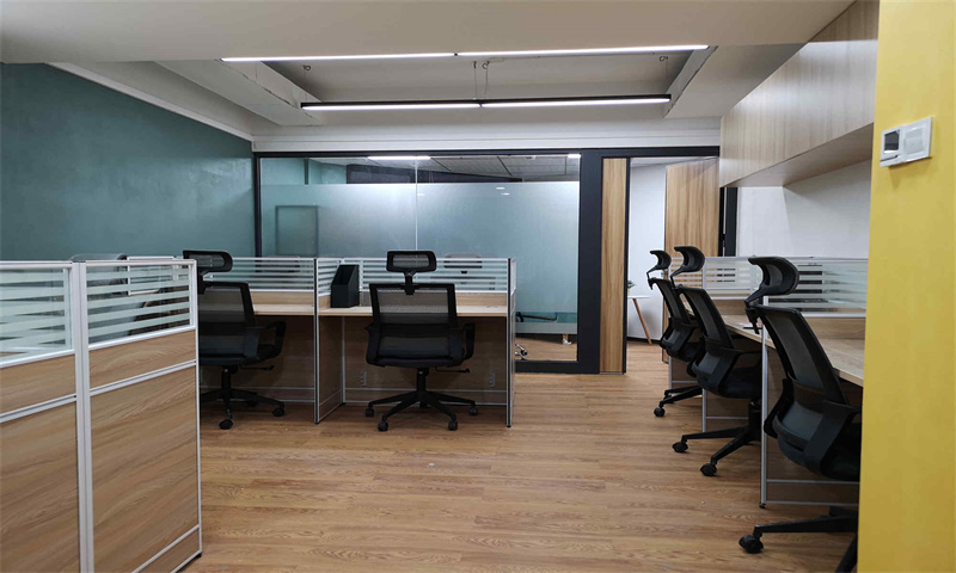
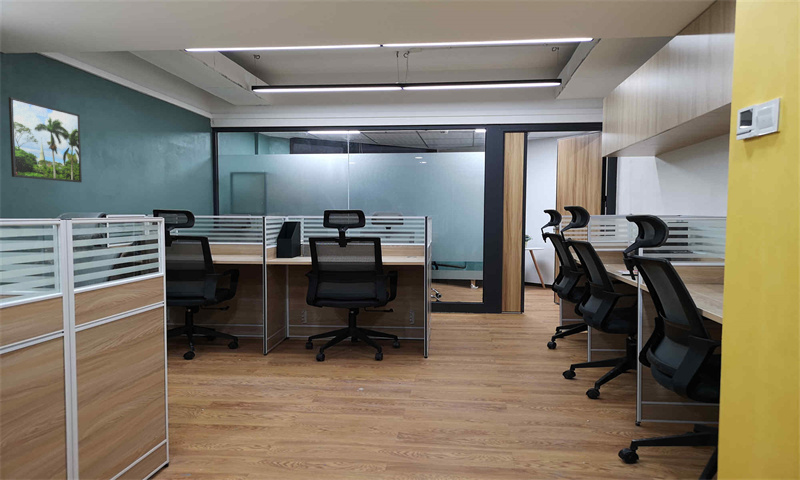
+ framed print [8,96,83,183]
